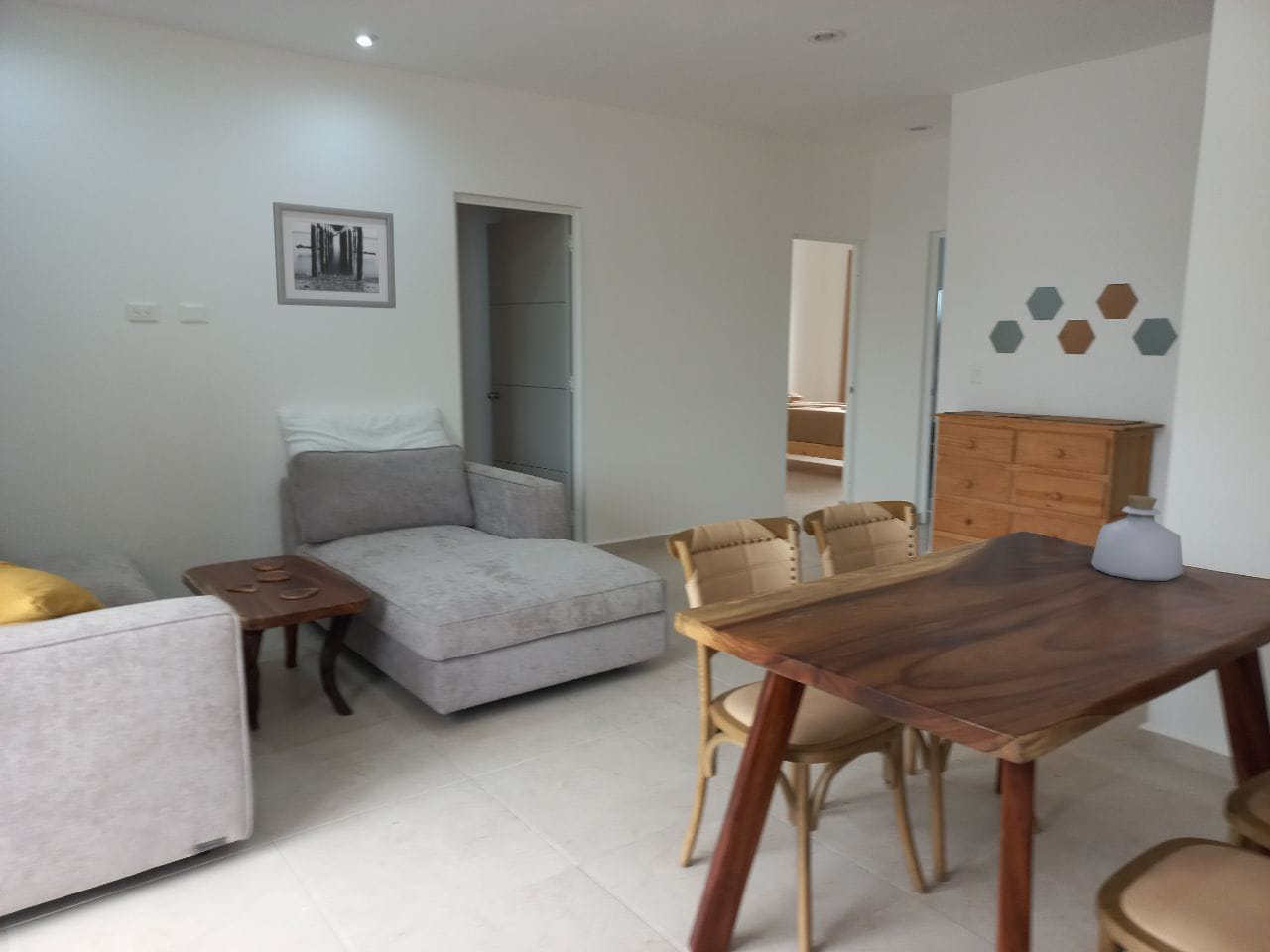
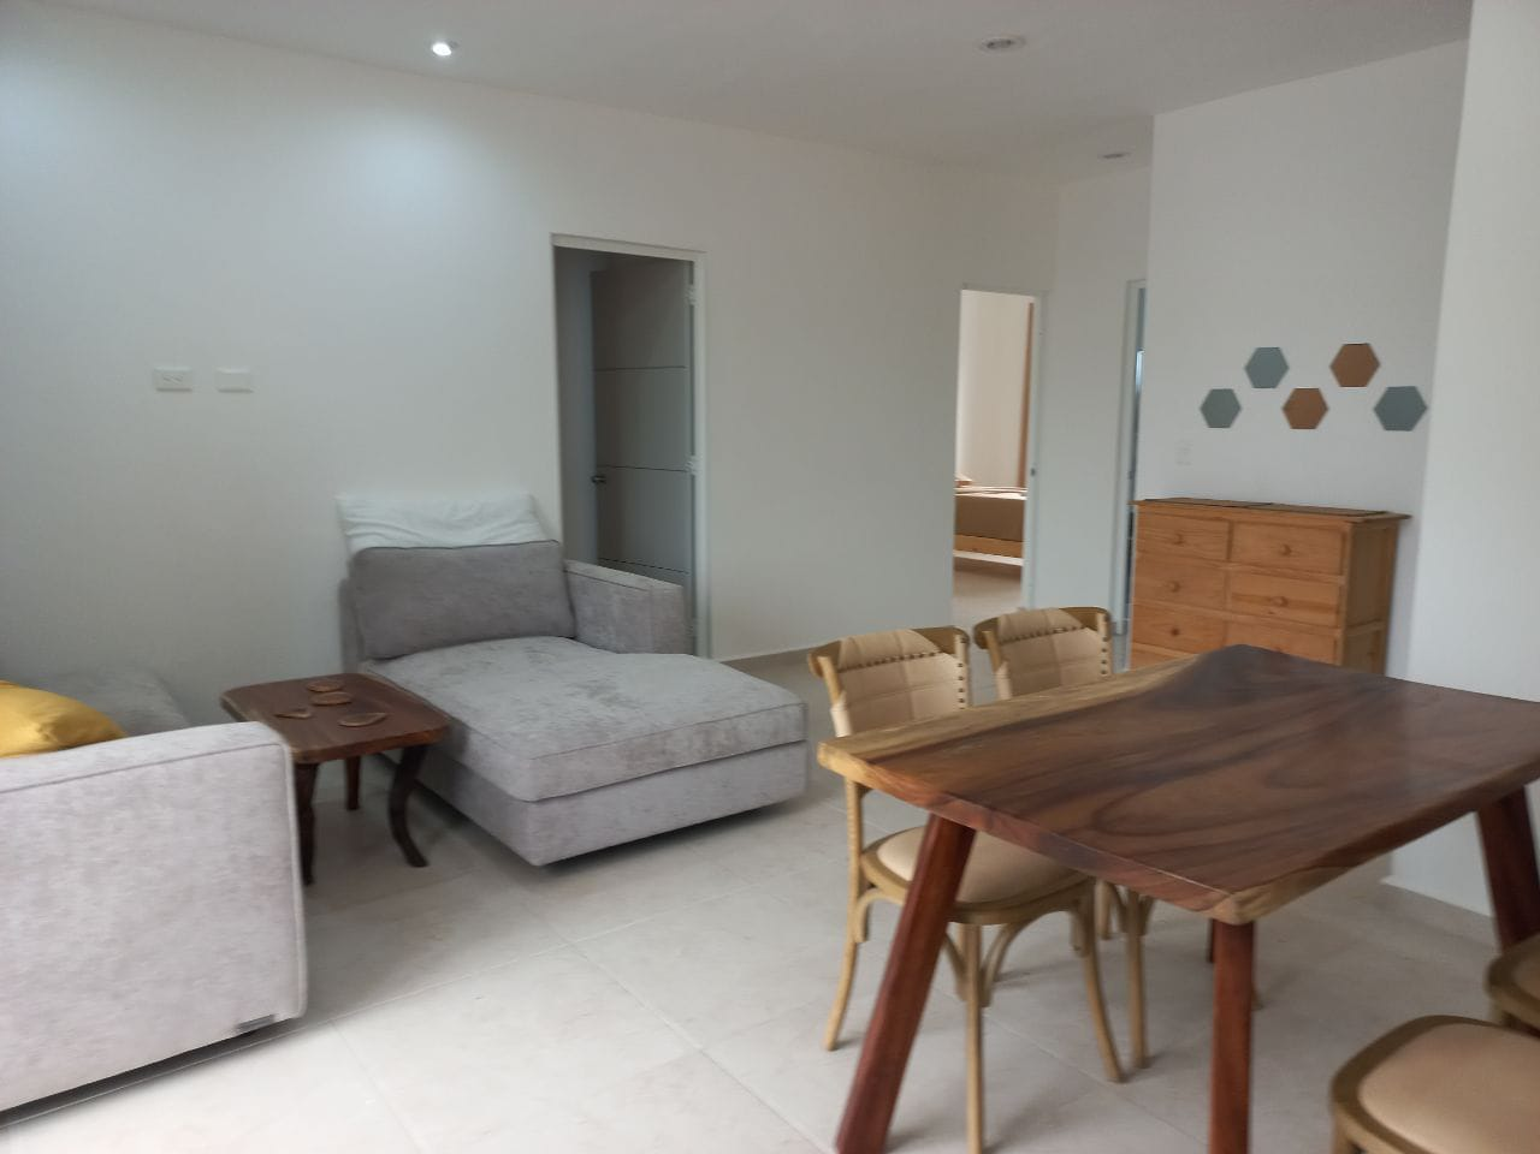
- bottle [1090,494,1185,582]
- wall art [272,201,397,309]
